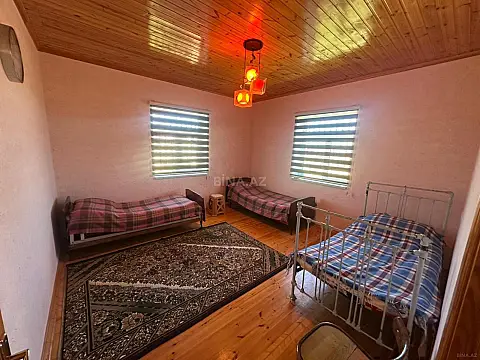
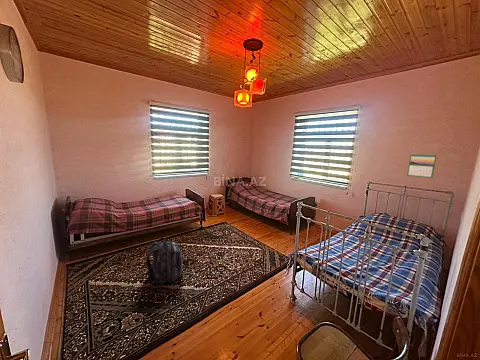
+ backpack [145,237,183,285]
+ calendar [406,153,438,179]
